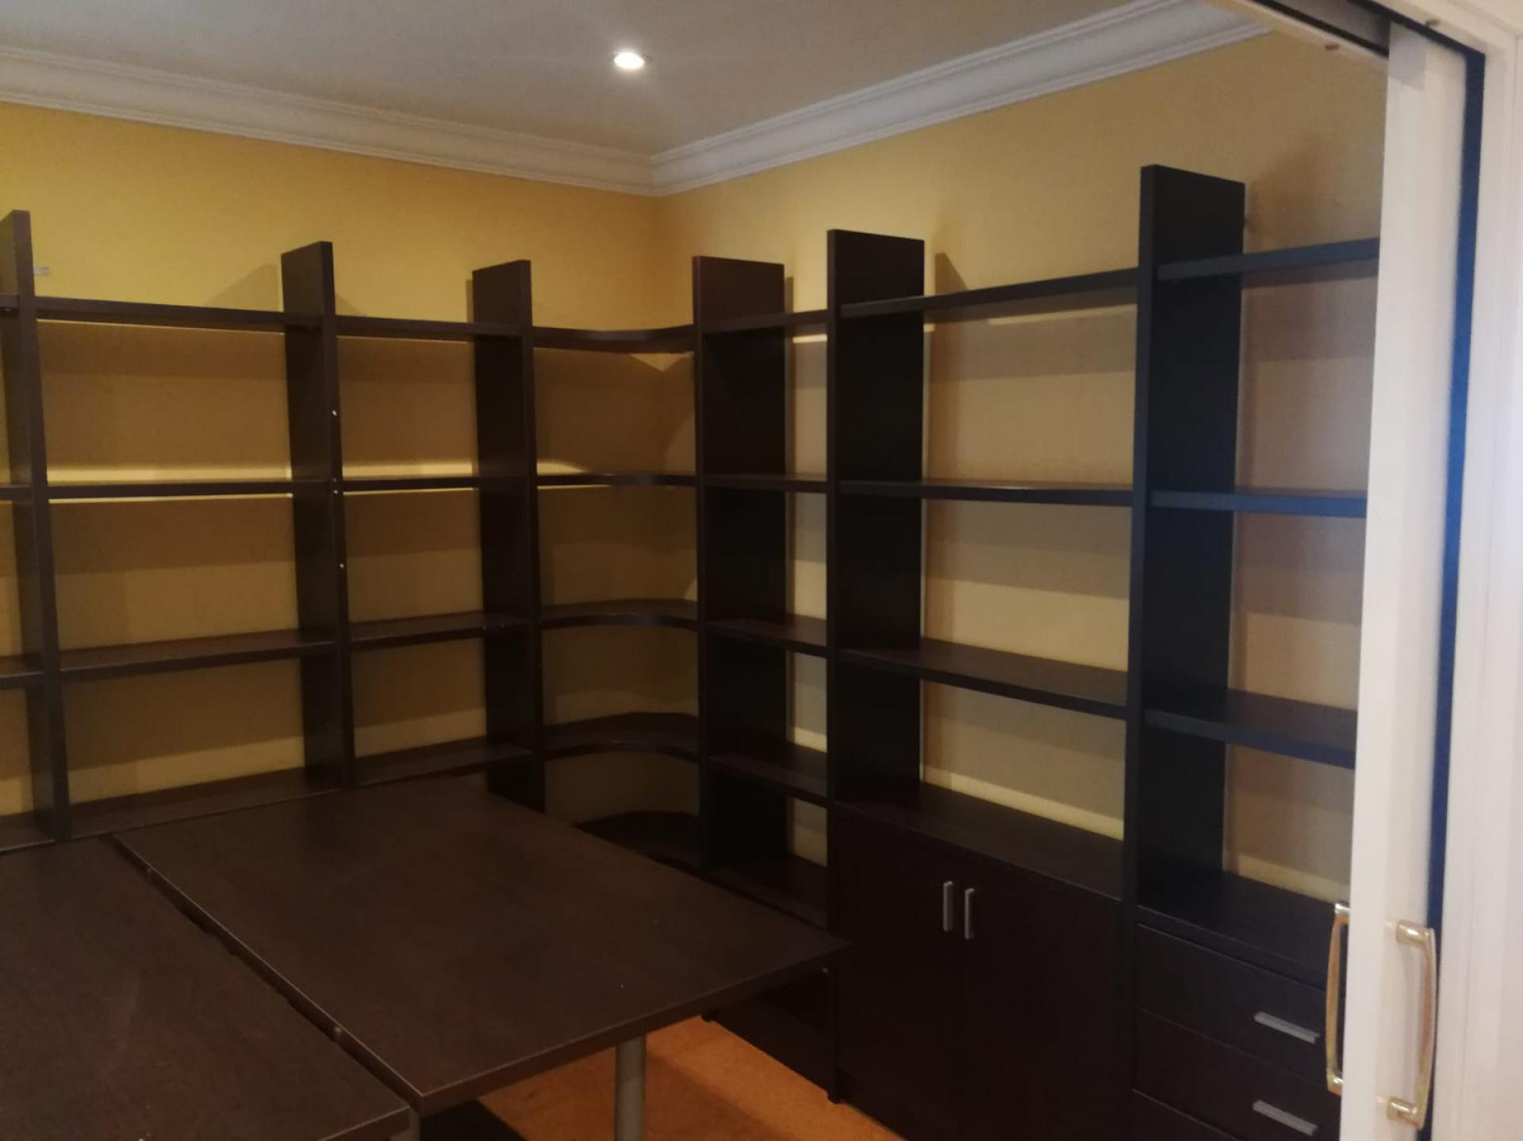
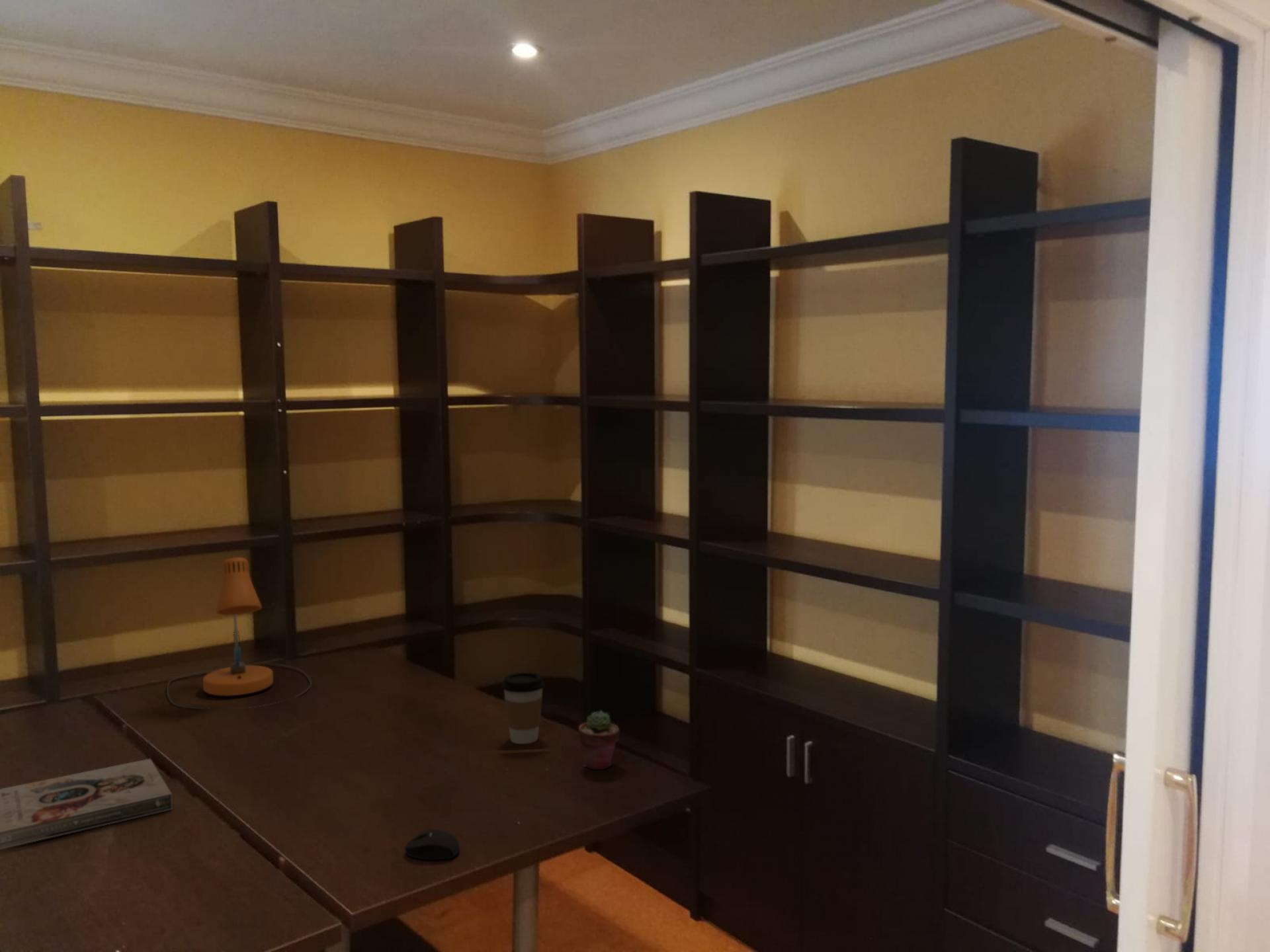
+ book [0,758,173,850]
+ potted succulent [577,710,620,770]
+ desk lamp [166,557,312,709]
+ coffee cup [501,672,546,744]
+ mouse [404,828,460,860]
